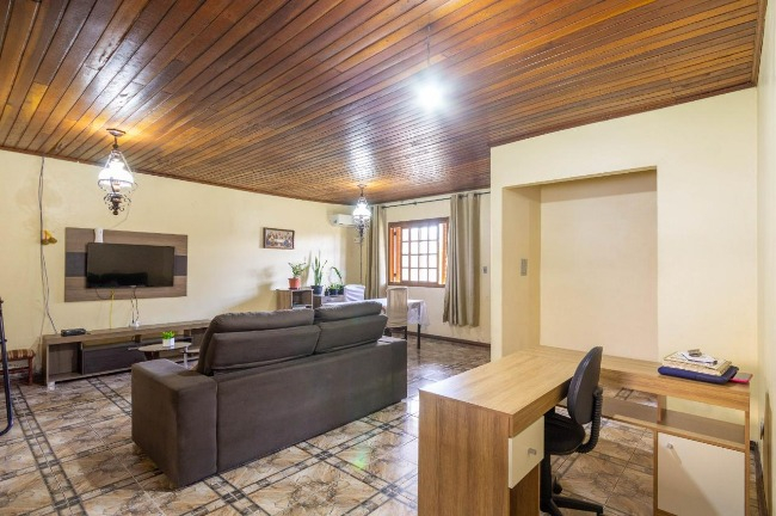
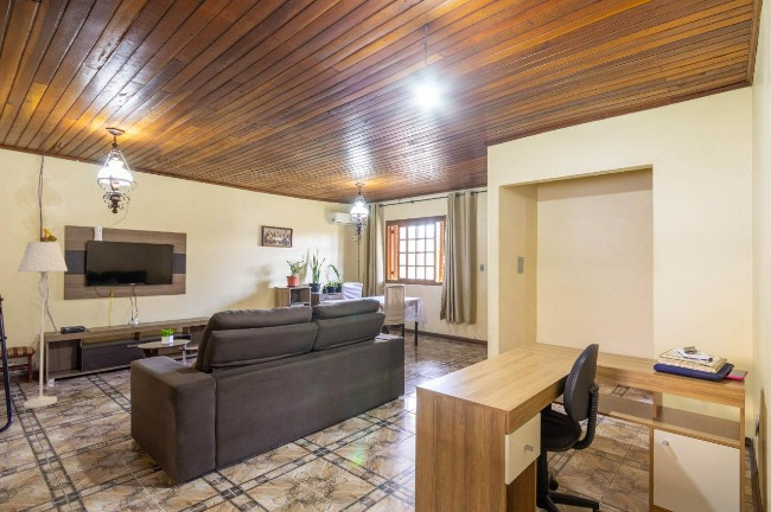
+ floor lamp [17,241,69,409]
